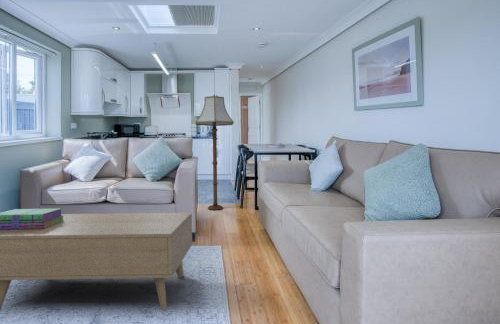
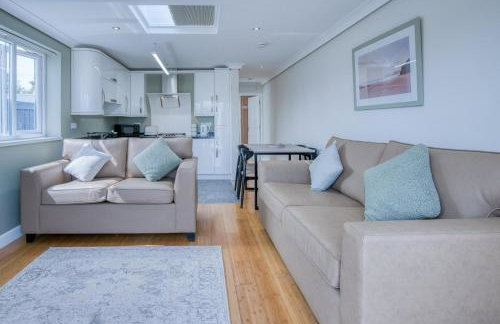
- coffee table [0,212,193,312]
- floor lamp [195,94,235,211]
- stack of books [0,207,64,230]
